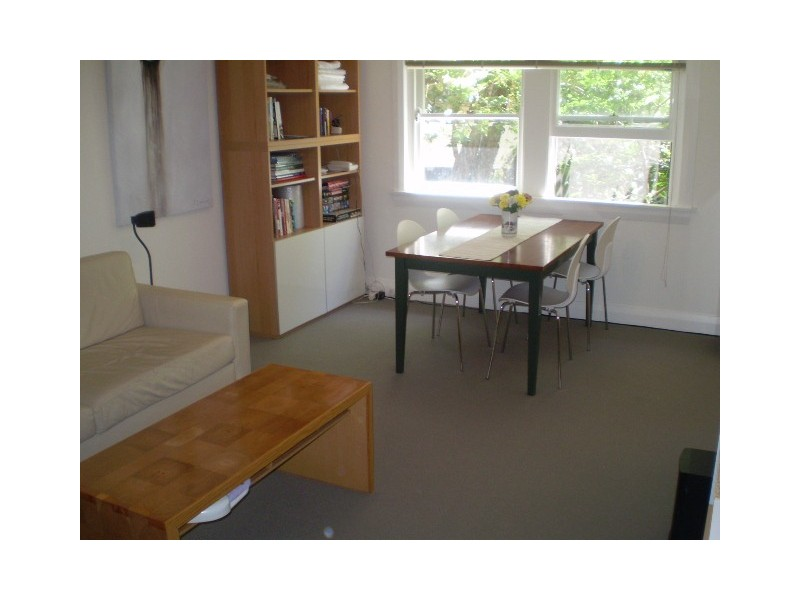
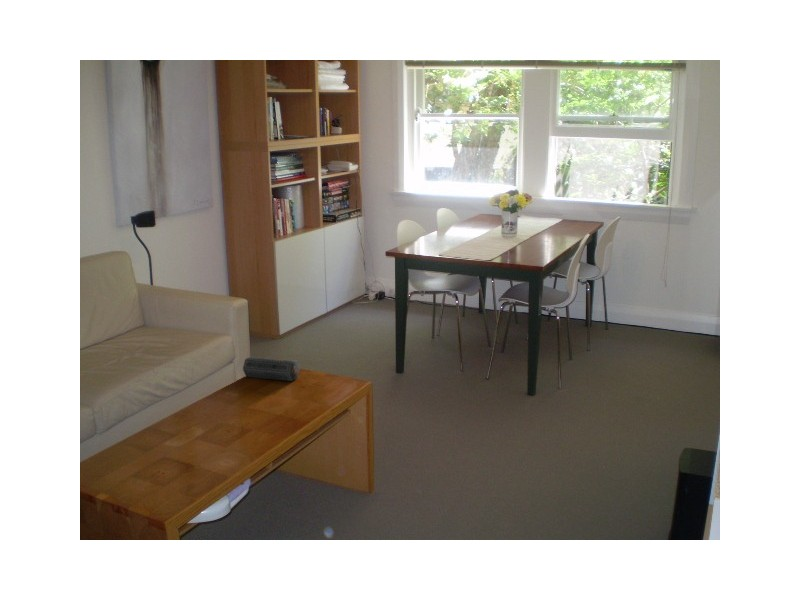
+ speaker [242,356,301,382]
